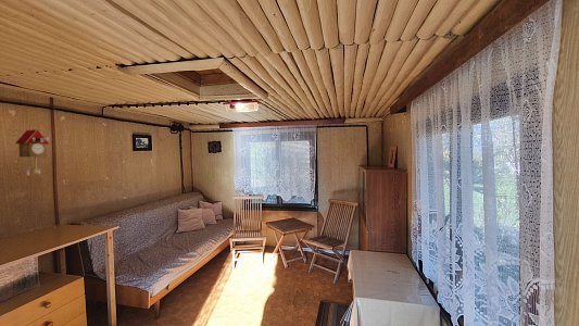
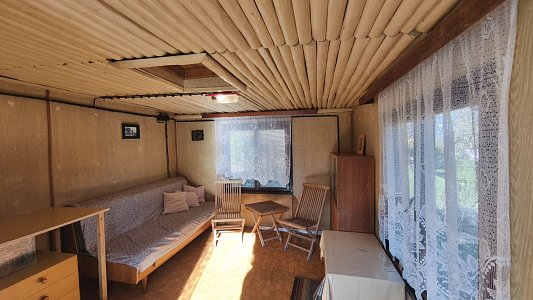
- cuckoo clock [14,128,51,176]
